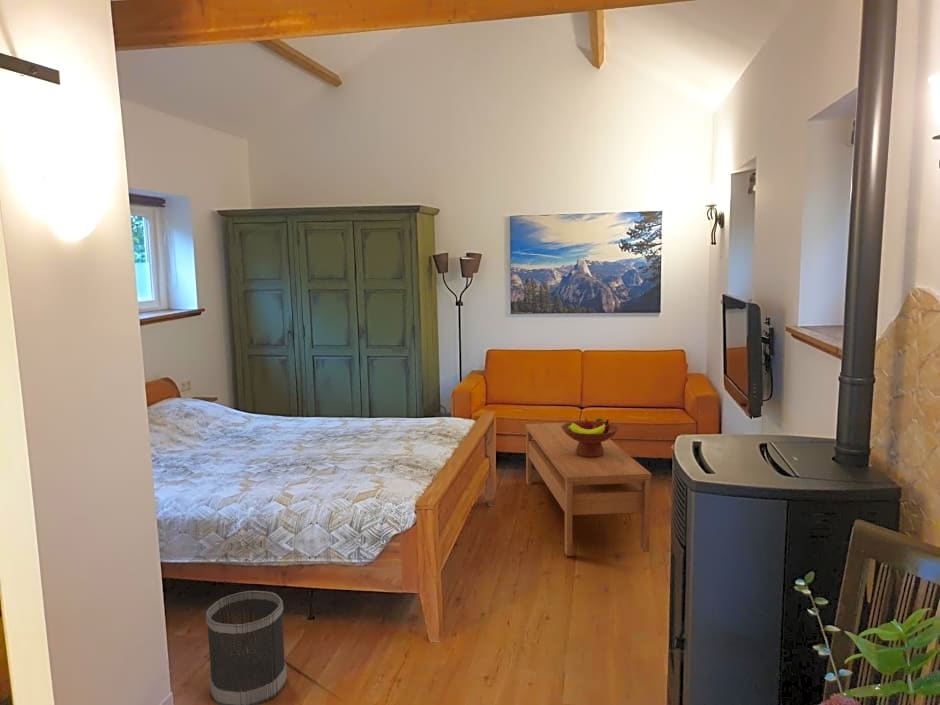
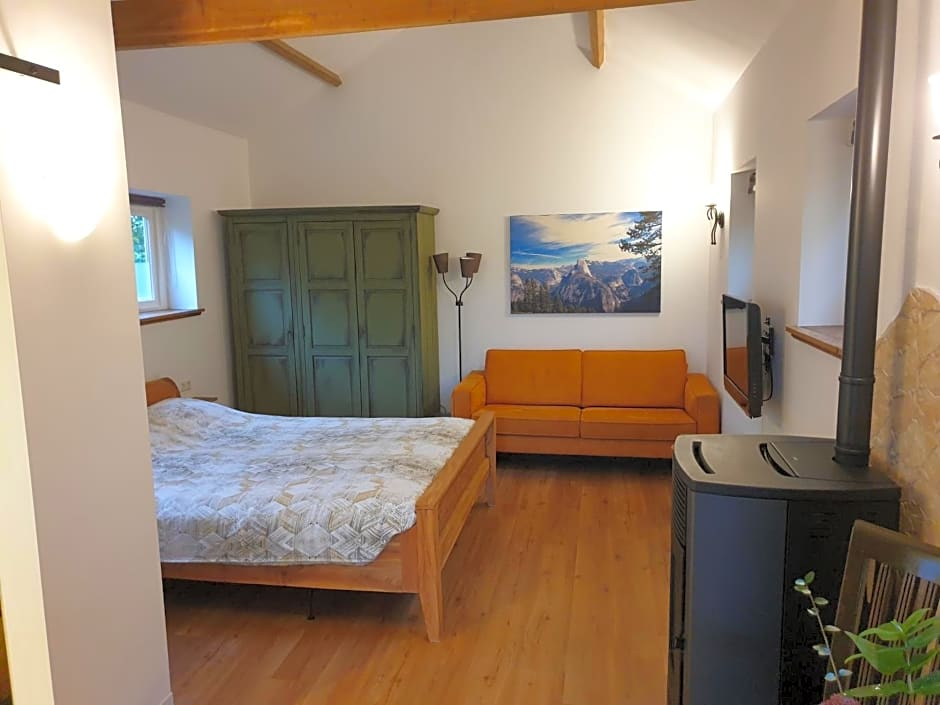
- fruit bowl [561,418,620,457]
- wastebasket [205,590,288,705]
- coffee table [525,422,652,557]
